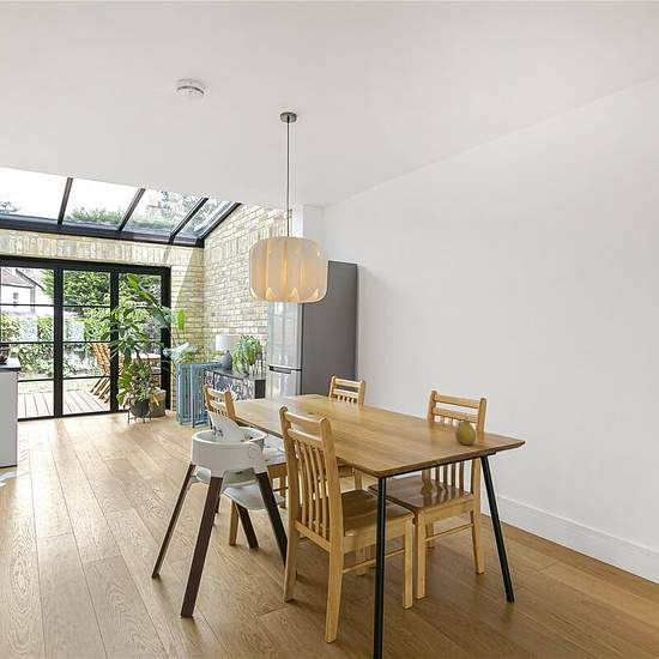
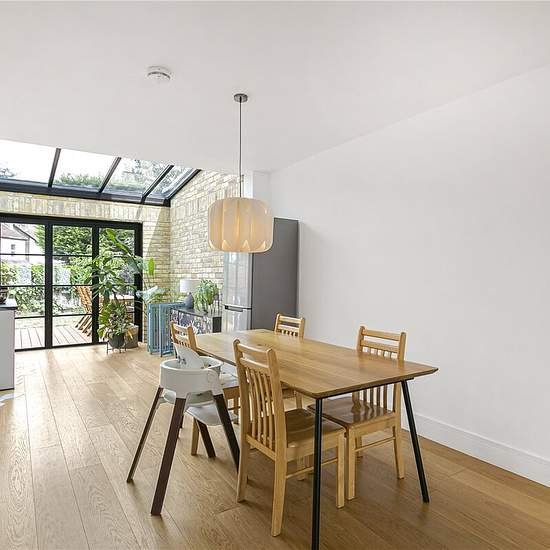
- fruit [454,416,477,446]
